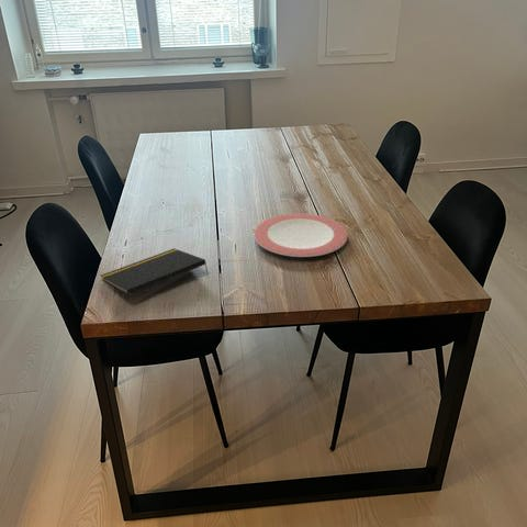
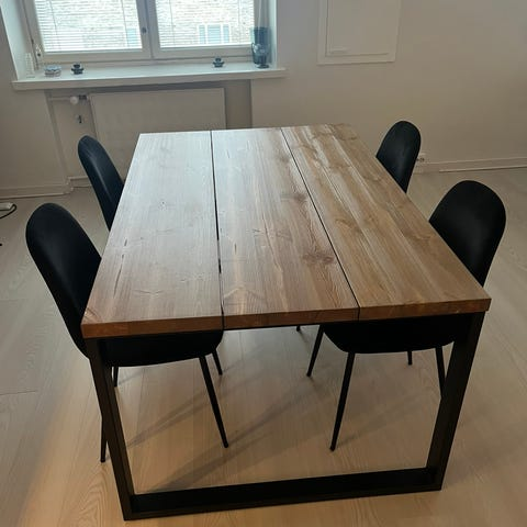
- notepad [99,247,210,296]
- plate [253,213,348,258]
